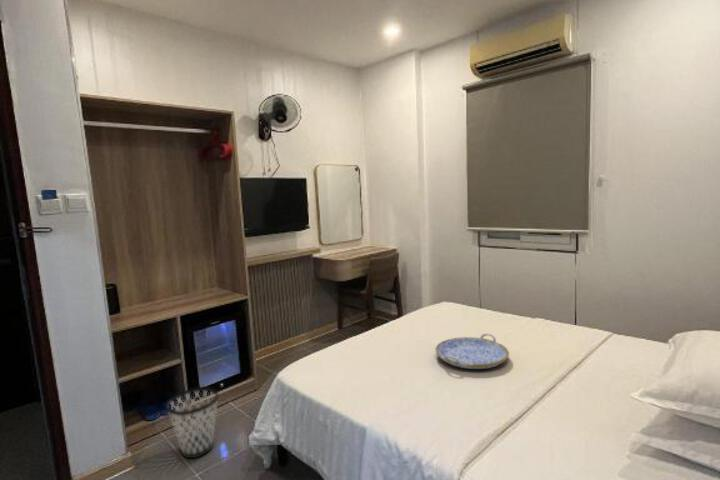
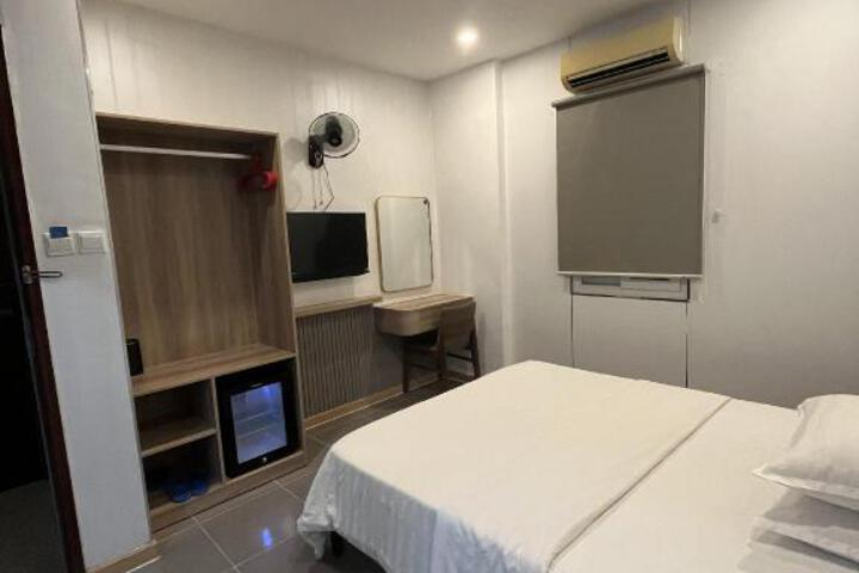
- serving tray [435,333,510,370]
- wastebasket [165,386,220,460]
